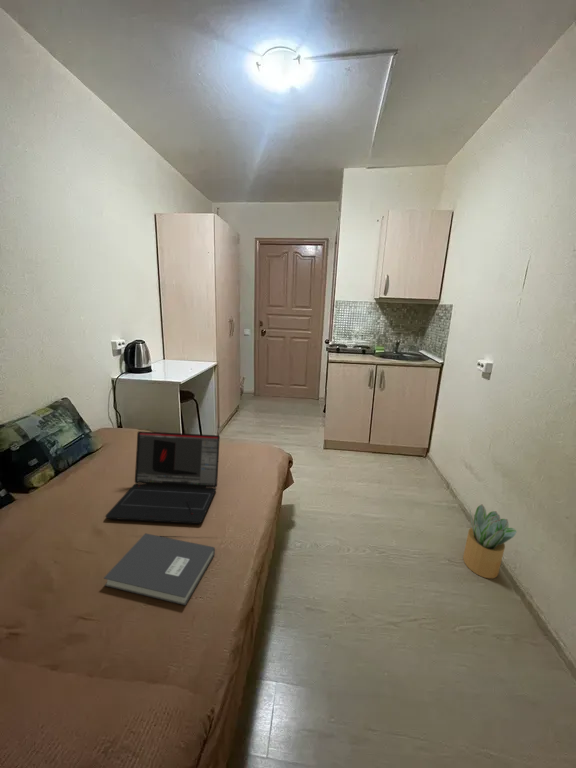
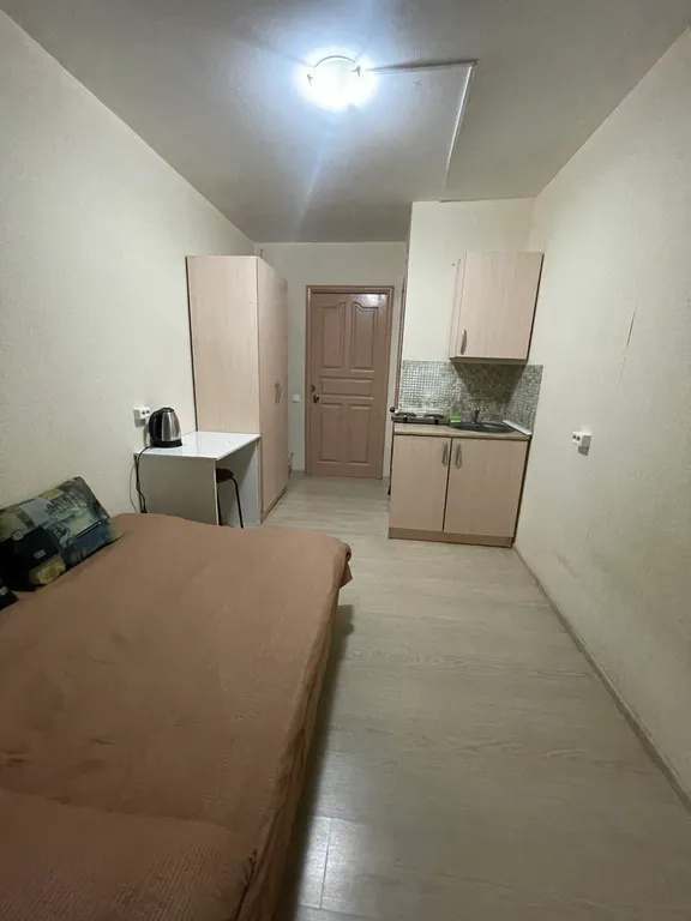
- potted plant [462,504,518,579]
- book [103,532,216,606]
- laptop [104,430,221,525]
